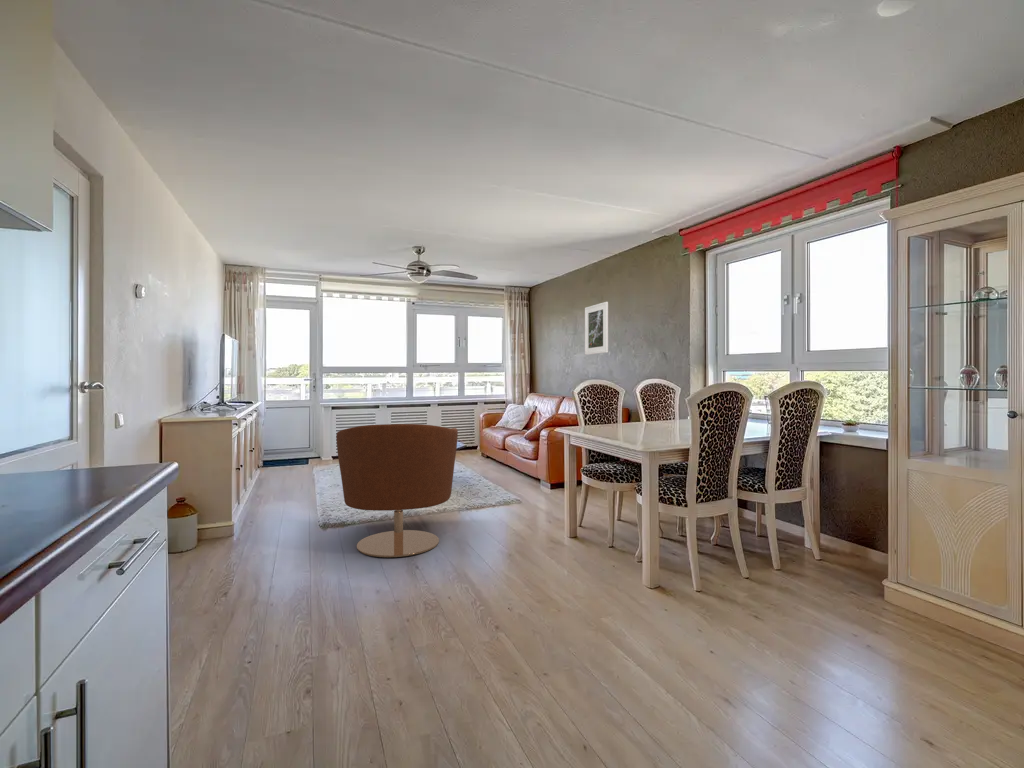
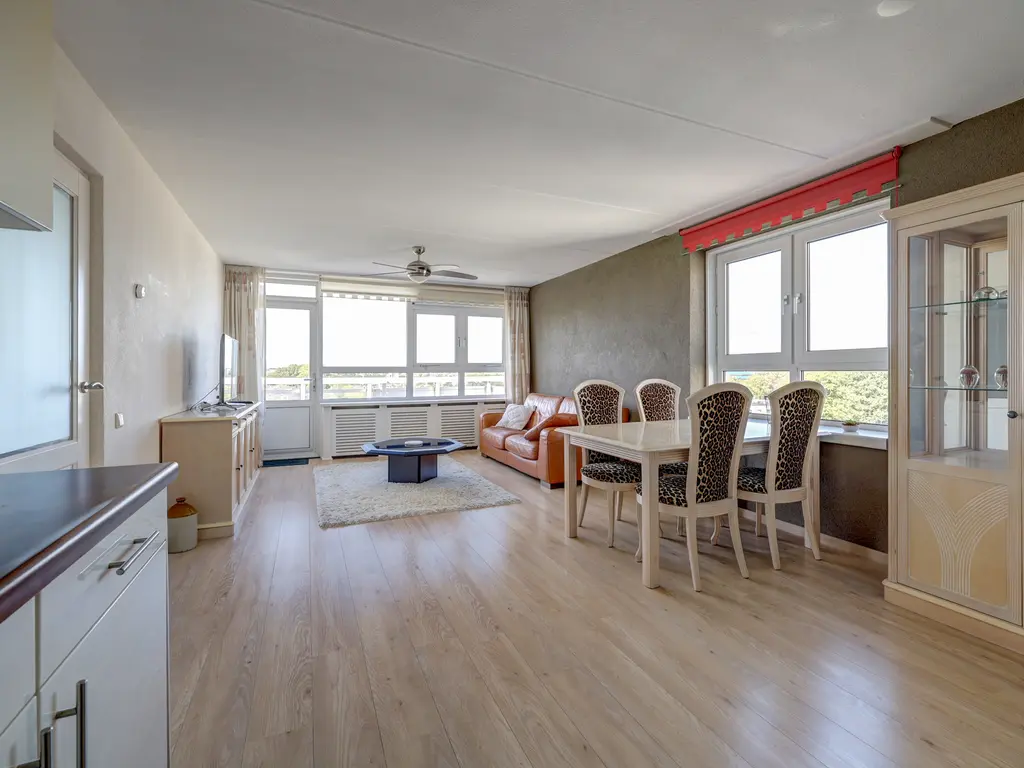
- armchair [335,423,459,558]
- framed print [584,301,609,356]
